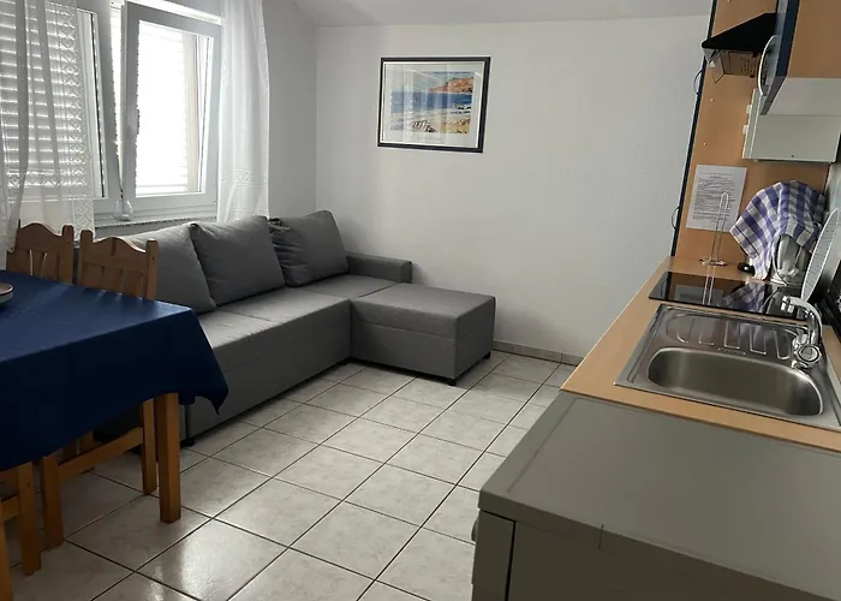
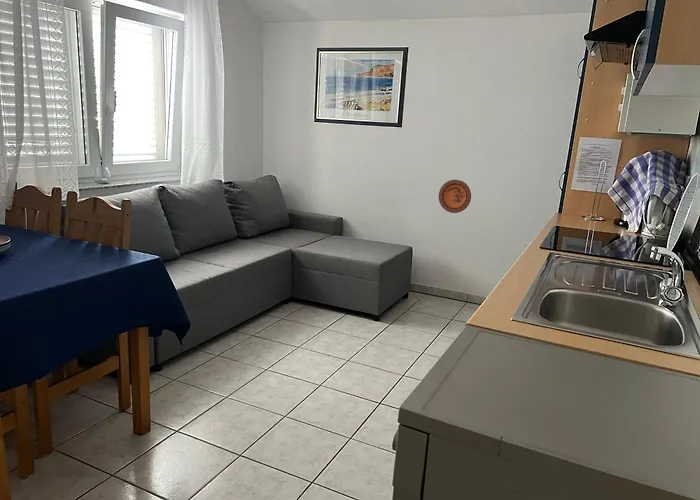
+ decorative plate [438,179,472,214]
